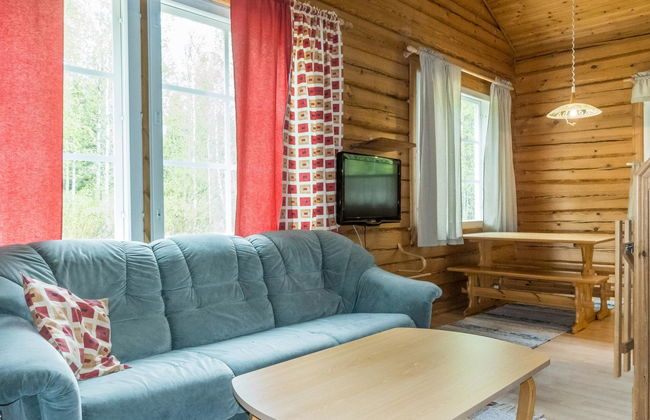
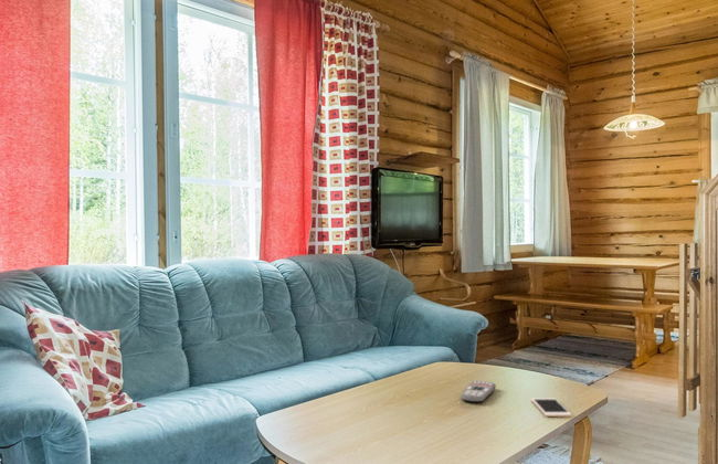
+ remote control [460,380,497,403]
+ cell phone [530,397,573,418]
